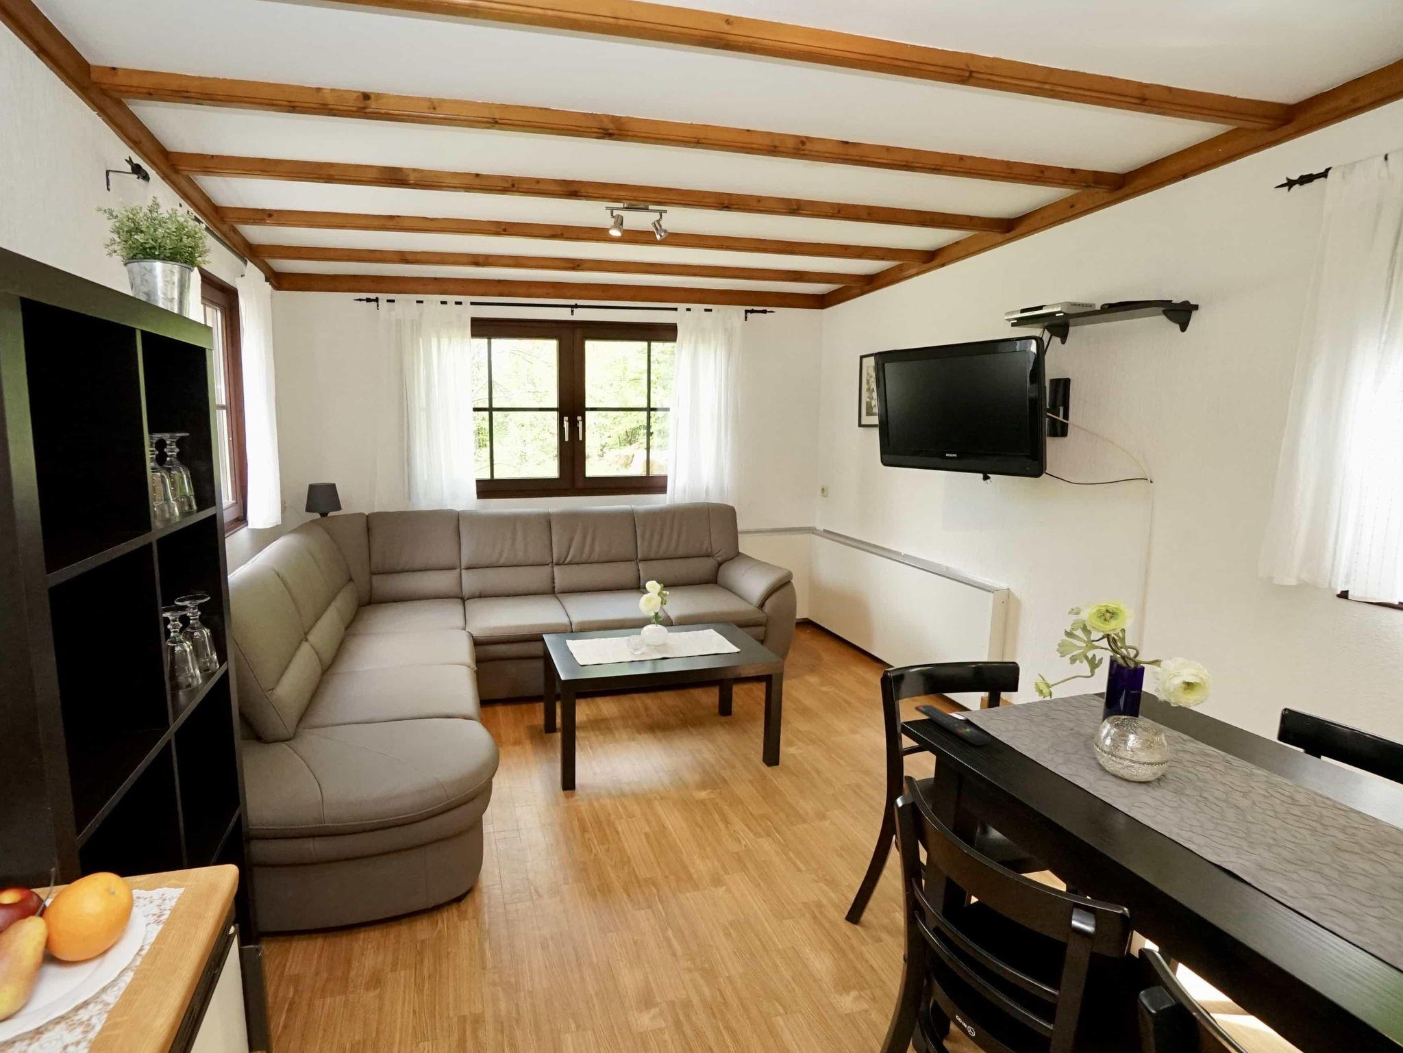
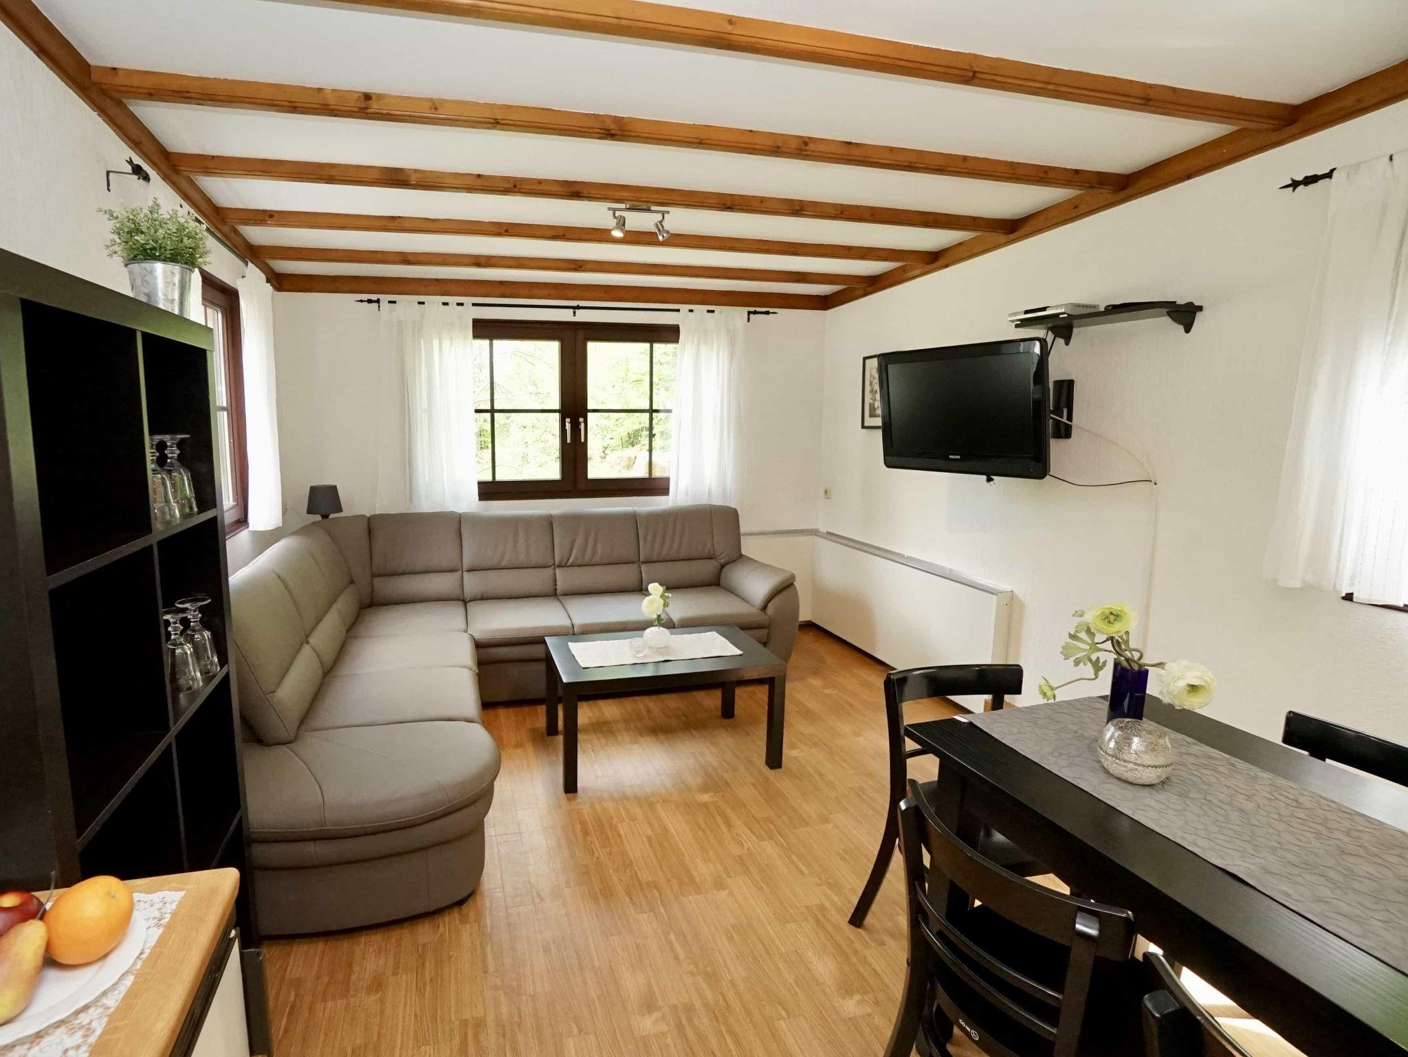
- remote control [914,705,993,747]
